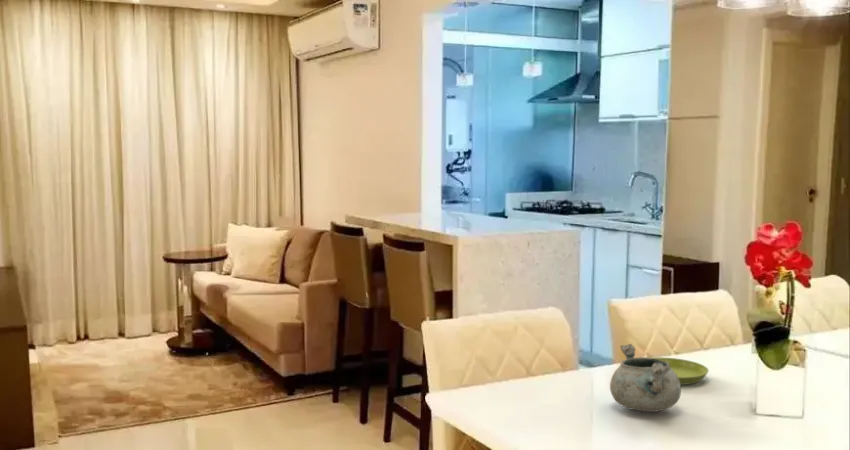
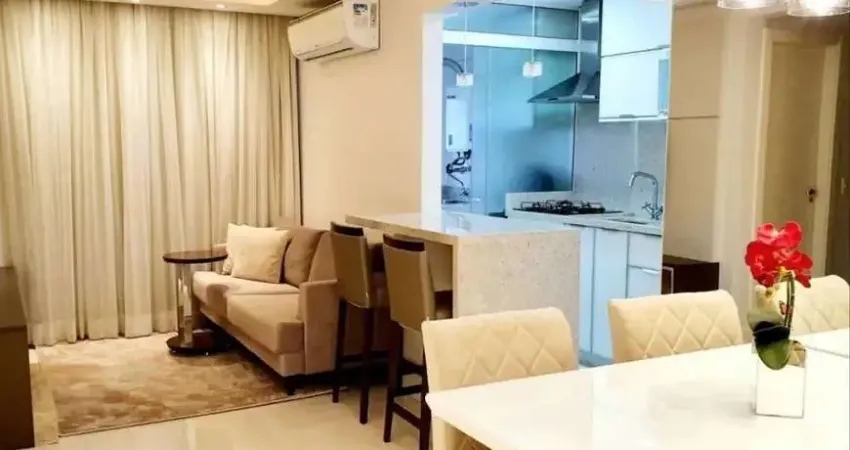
- saucer [652,357,710,386]
- decorative bowl [609,343,682,413]
